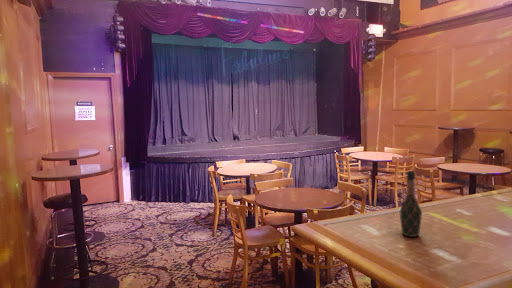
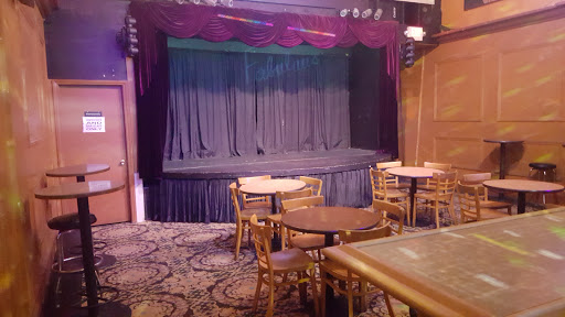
- wine bottle [399,170,423,238]
